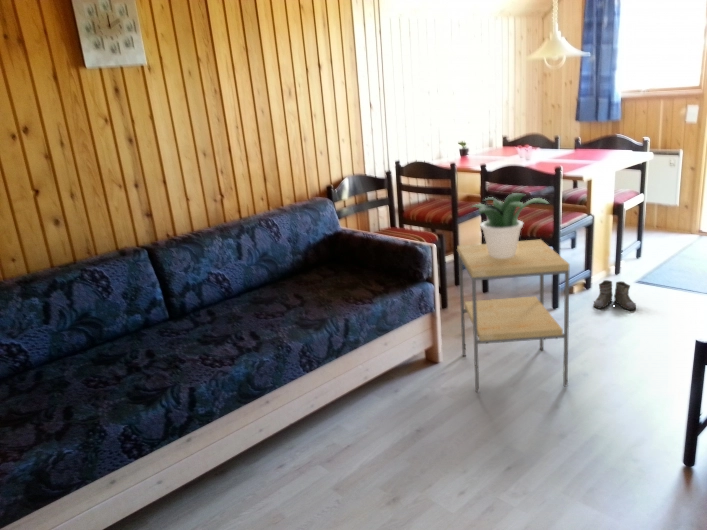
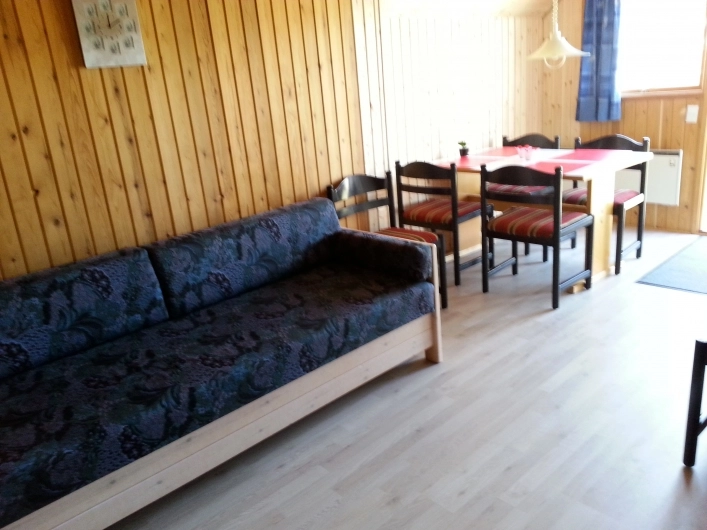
- side table [456,238,571,393]
- boots [592,279,637,311]
- potted plant [469,192,551,258]
